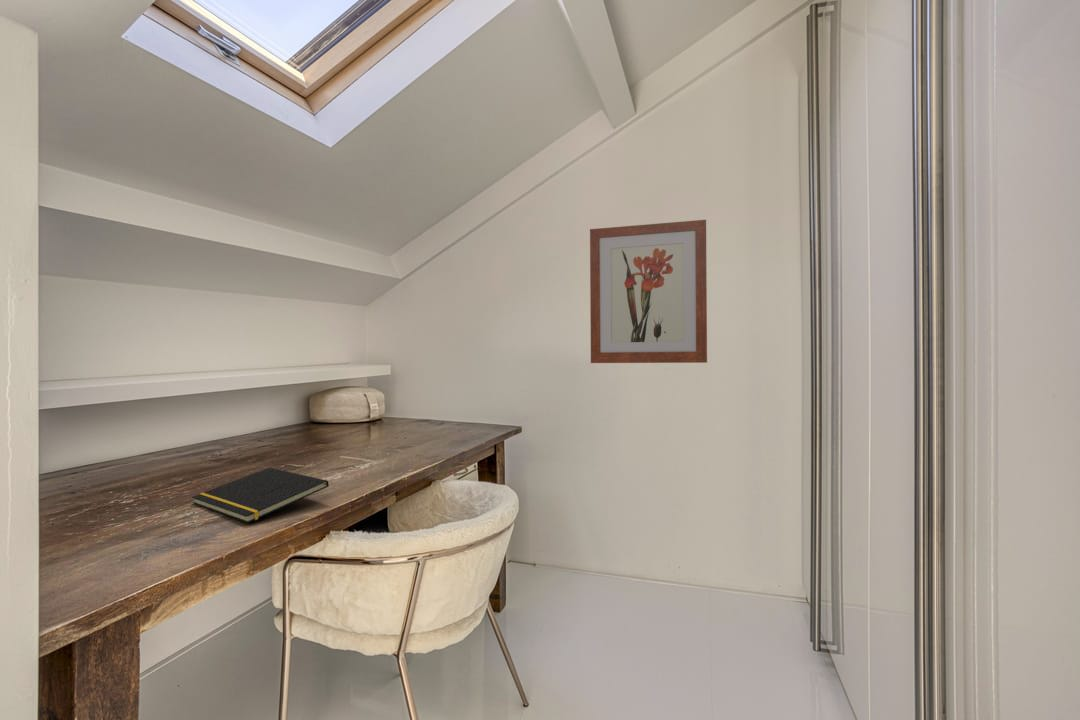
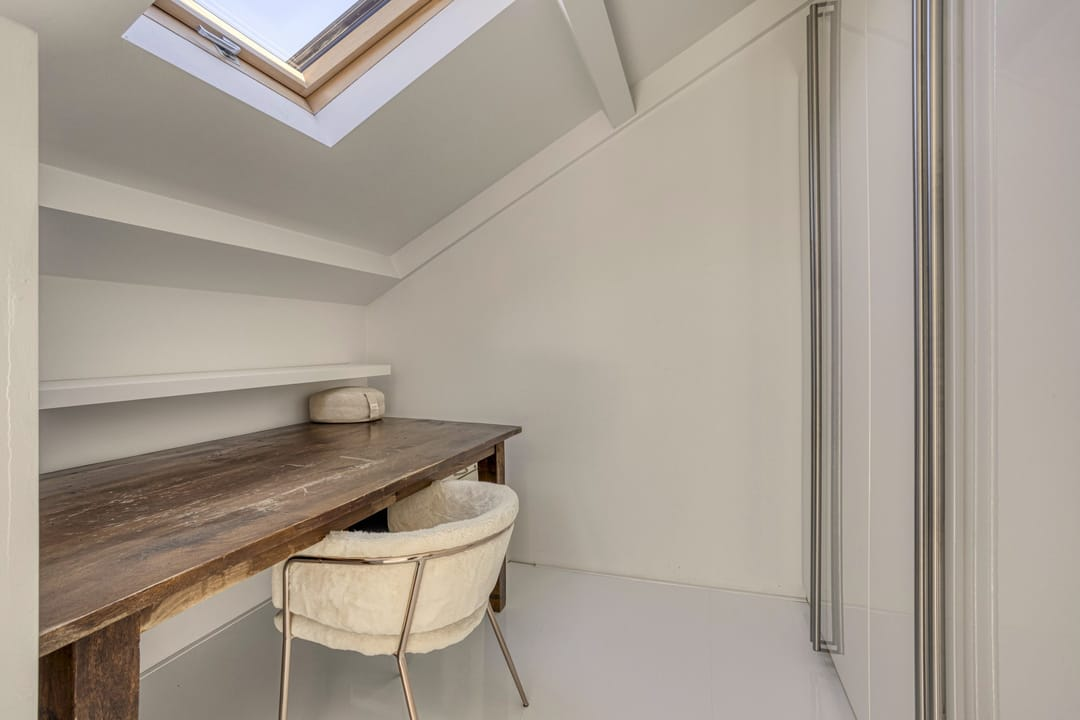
- wall art [589,219,708,364]
- notepad [191,467,330,524]
